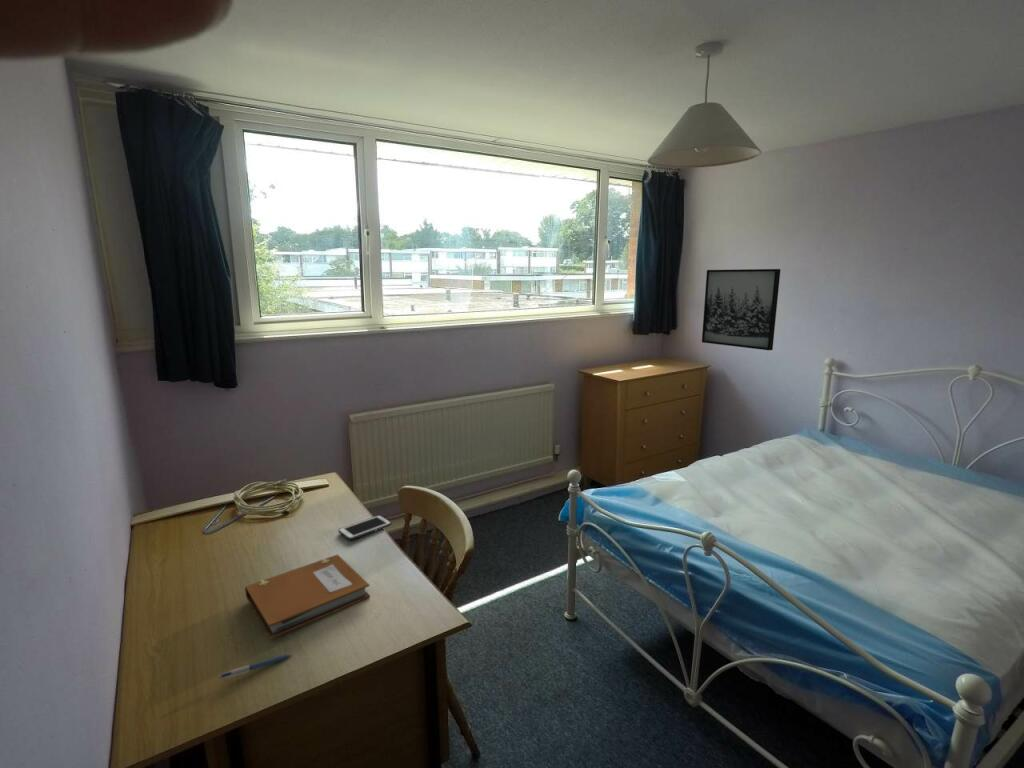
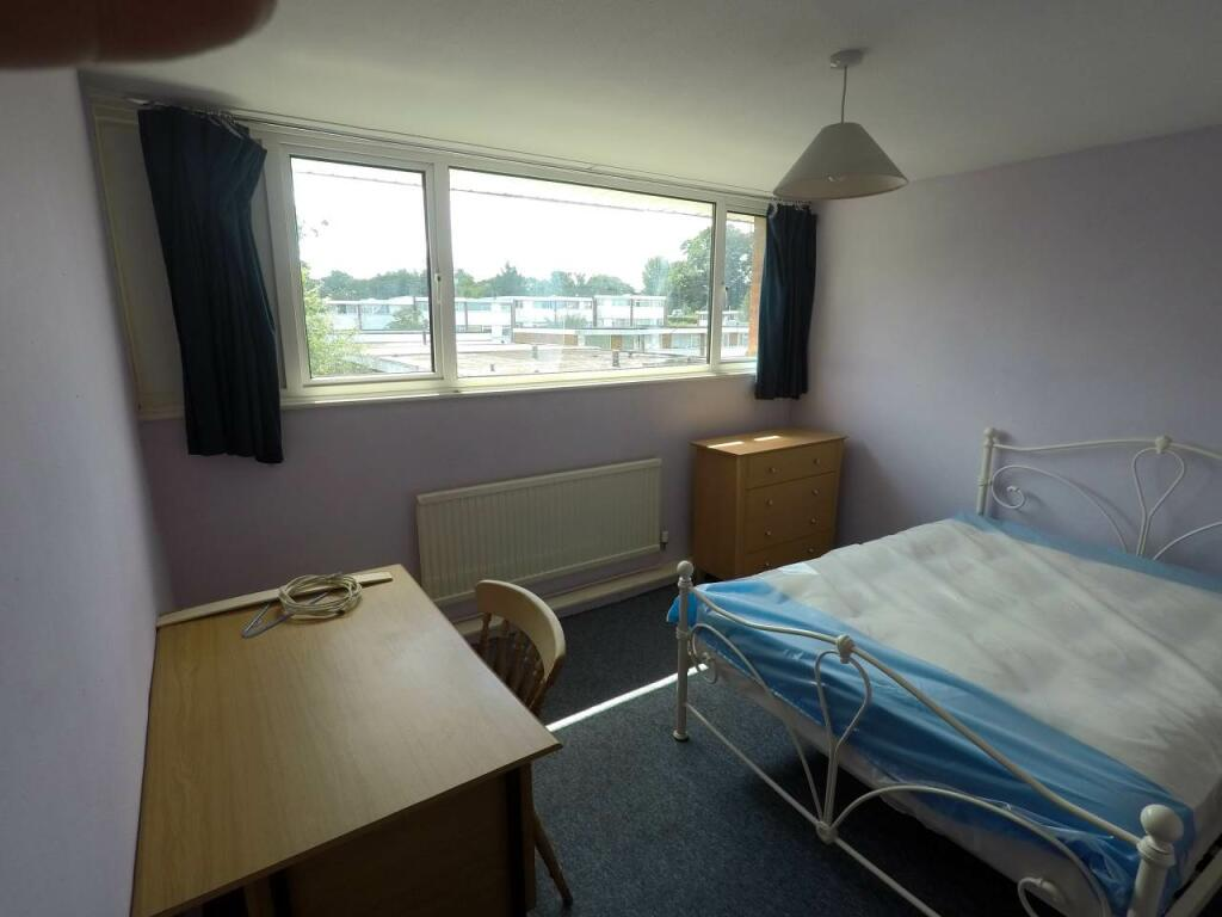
- wall art [701,268,782,351]
- pen [216,653,292,680]
- cell phone [337,514,392,541]
- notebook [244,554,371,640]
